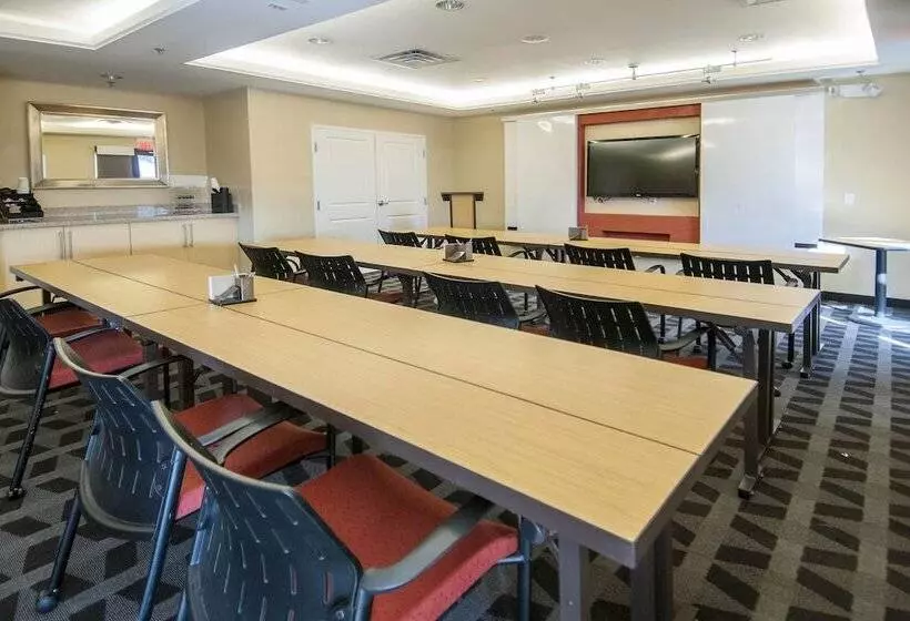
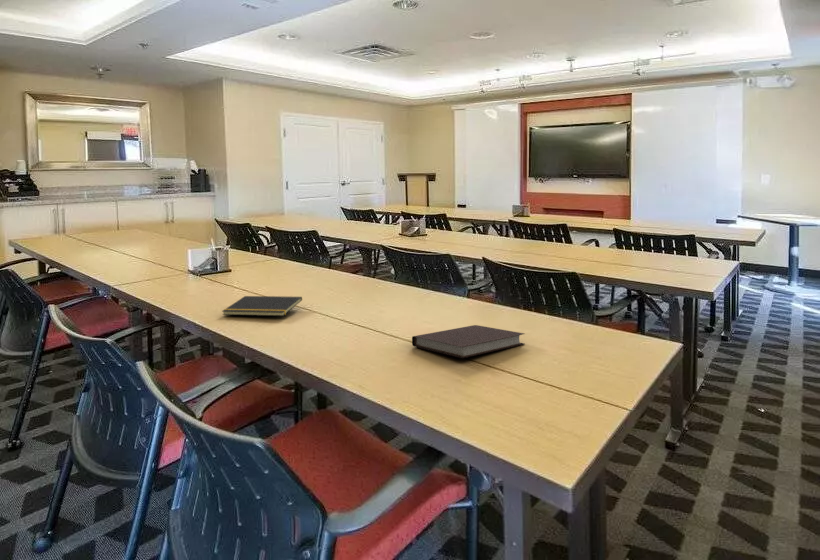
+ notepad [221,295,303,317]
+ notebook [411,324,526,359]
